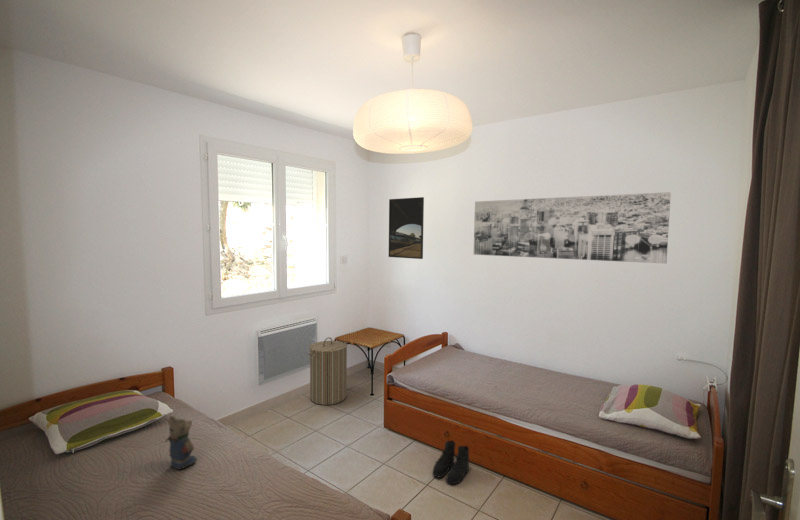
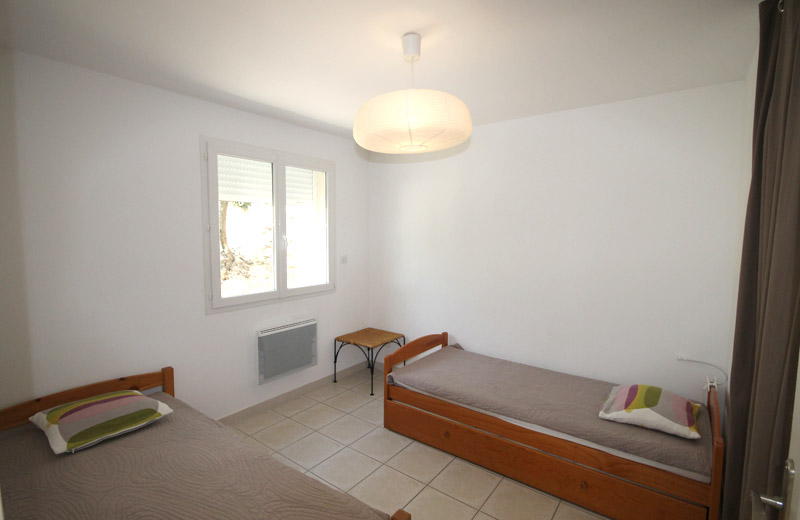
- teddy bear [165,415,198,471]
- boots [432,439,470,485]
- wall art [473,191,672,264]
- laundry hamper [308,336,348,406]
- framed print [388,196,425,260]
